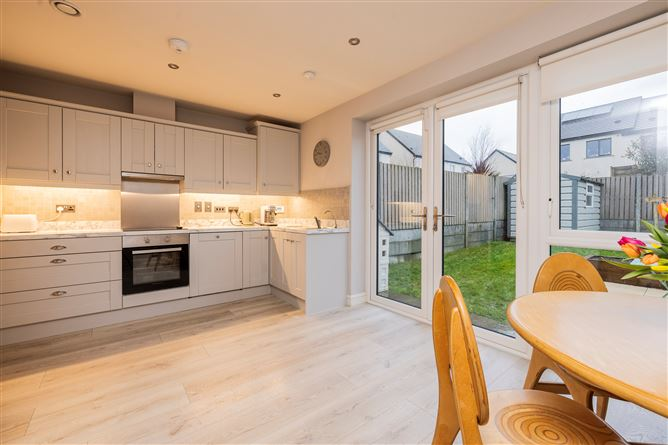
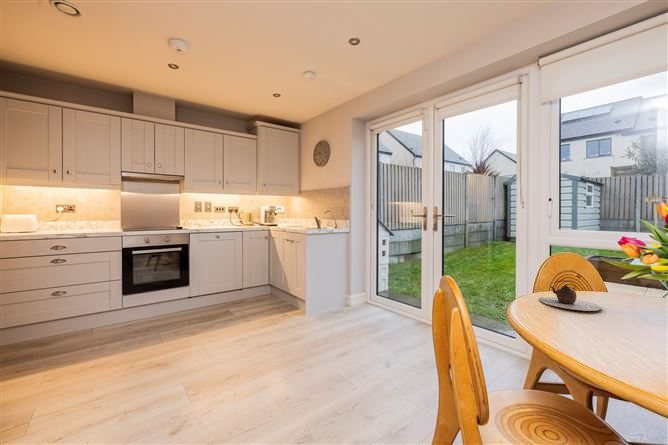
+ teapot [538,279,602,312]
